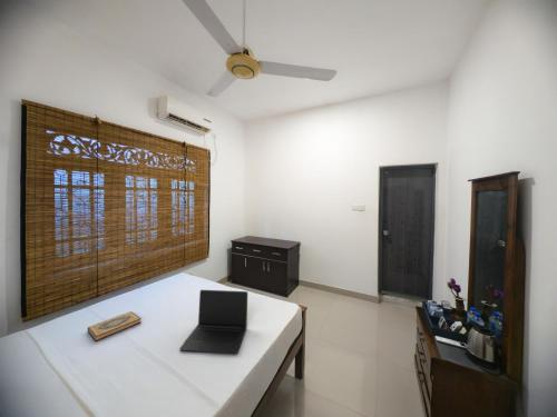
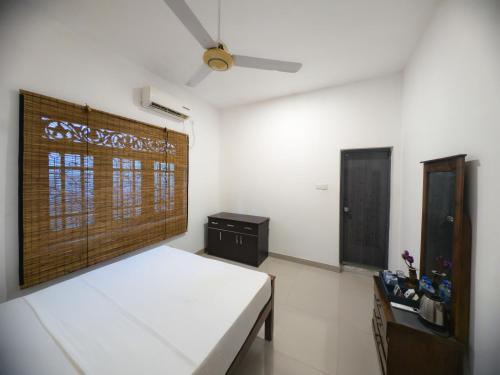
- laptop [178,289,248,355]
- hardback book [87,310,141,342]
